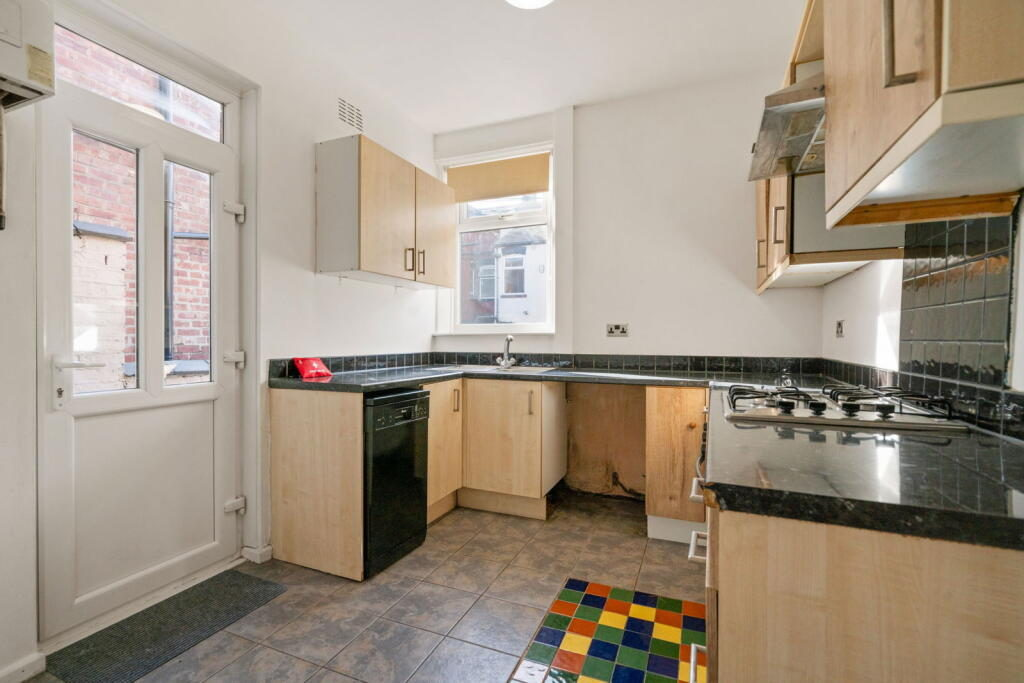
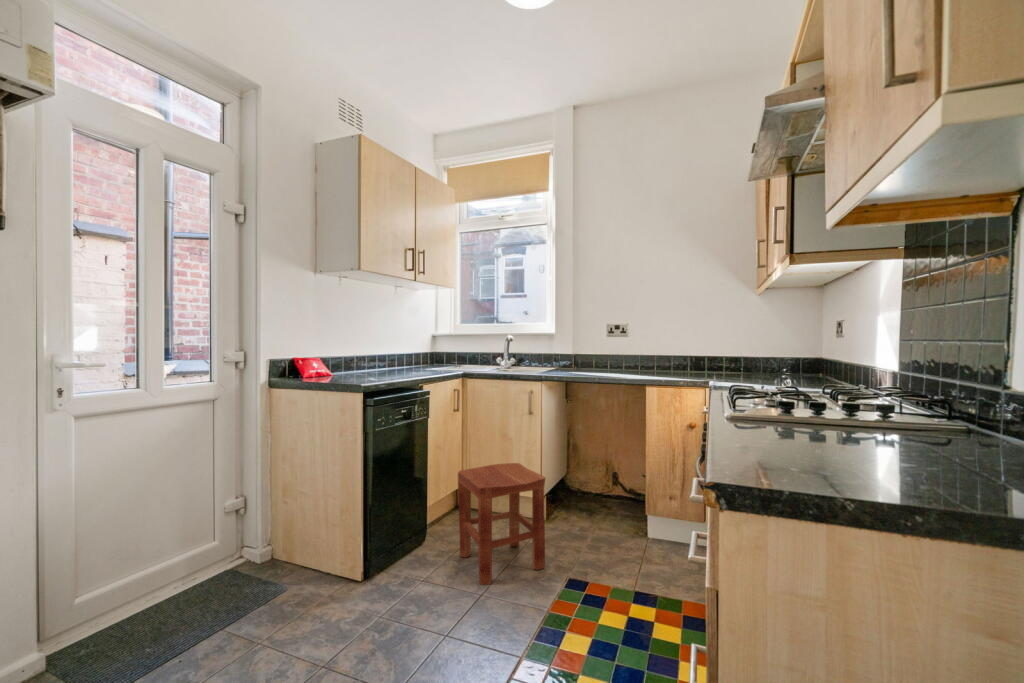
+ stool [457,462,547,586]
